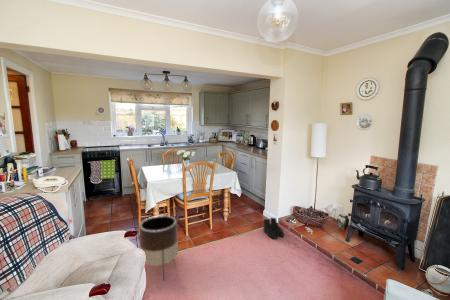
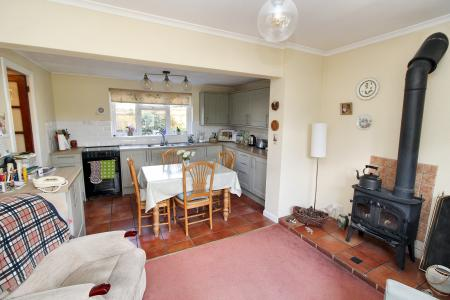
- boots [262,216,285,240]
- planter [138,214,179,282]
